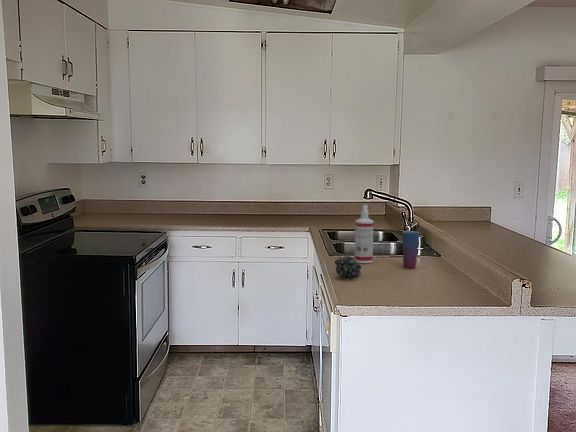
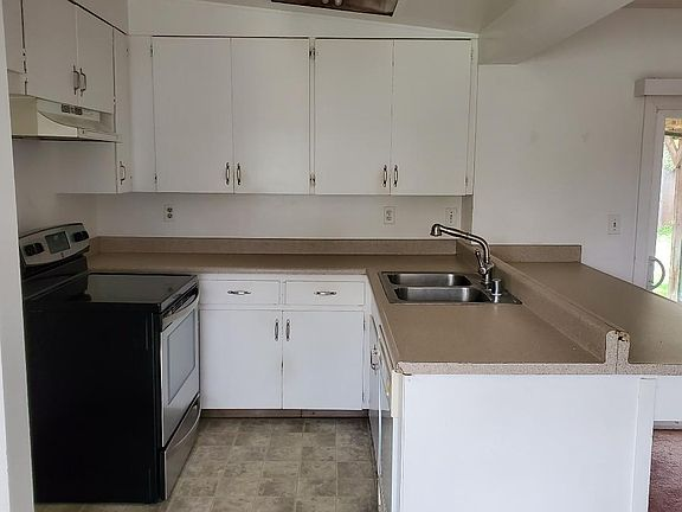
- fruit [334,254,362,279]
- cup [402,230,420,269]
- spray bottle [354,204,374,264]
